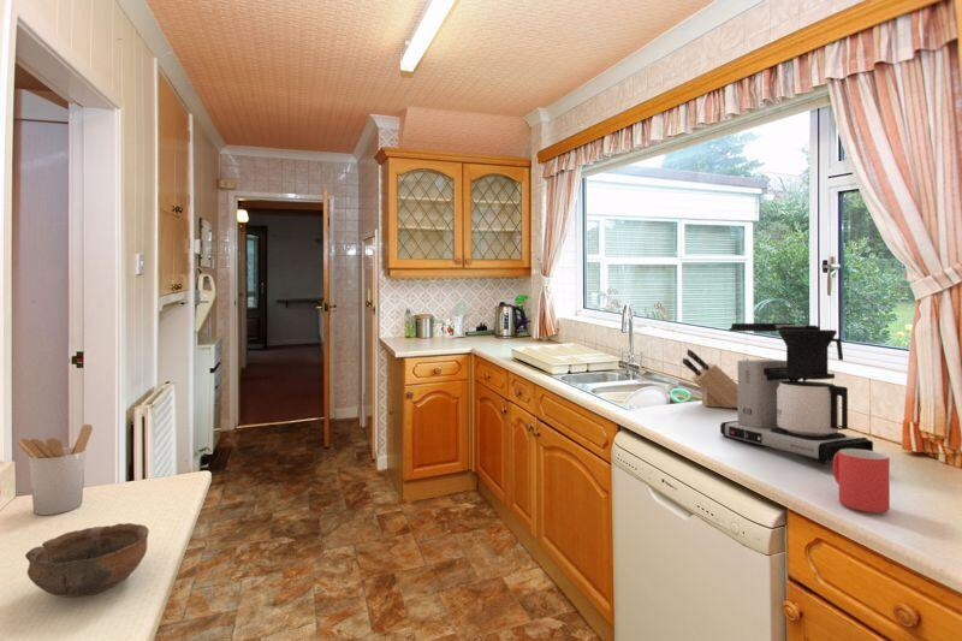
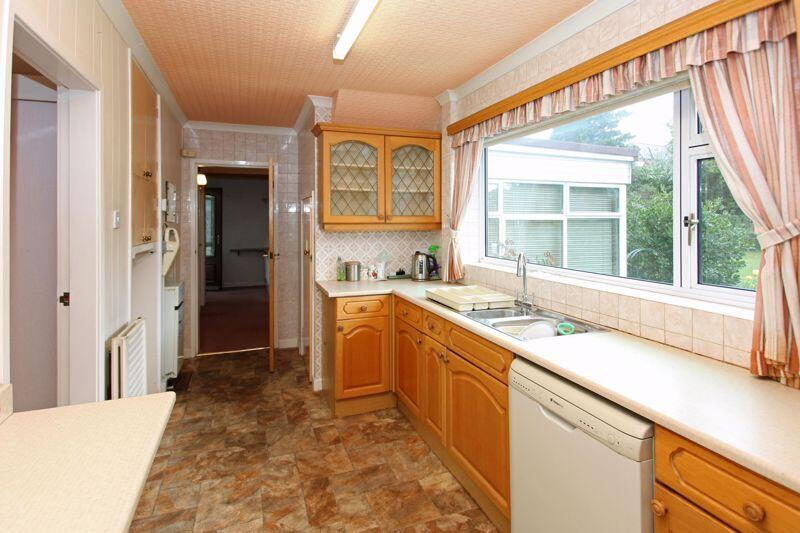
- coffee maker [719,322,874,465]
- mug [832,449,891,514]
- bowl [24,522,150,598]
- knife block [682,348,738,409]
- utensil holder [16,423,94,516]
